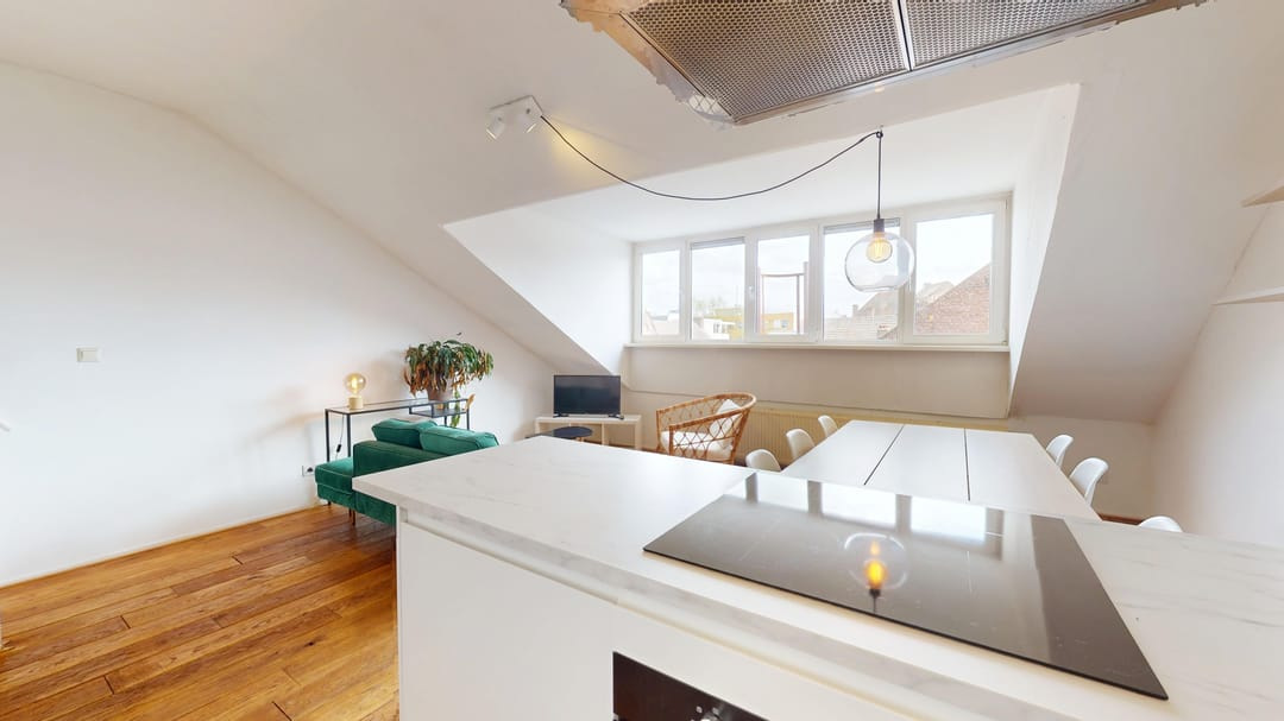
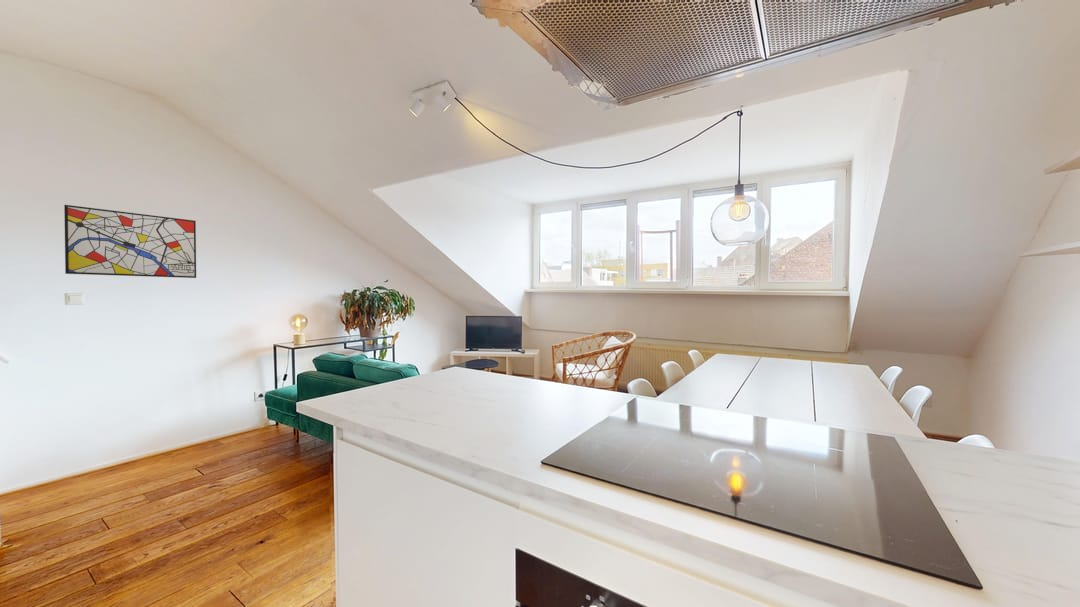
+ wall art [63,204,197,279]
